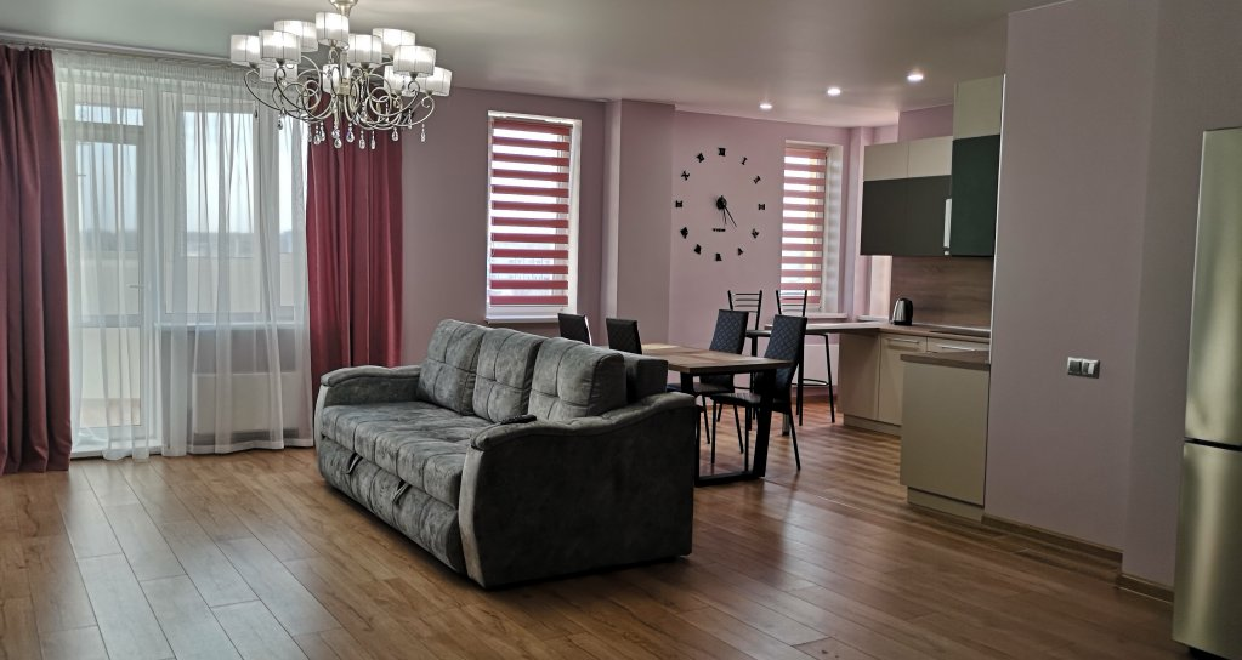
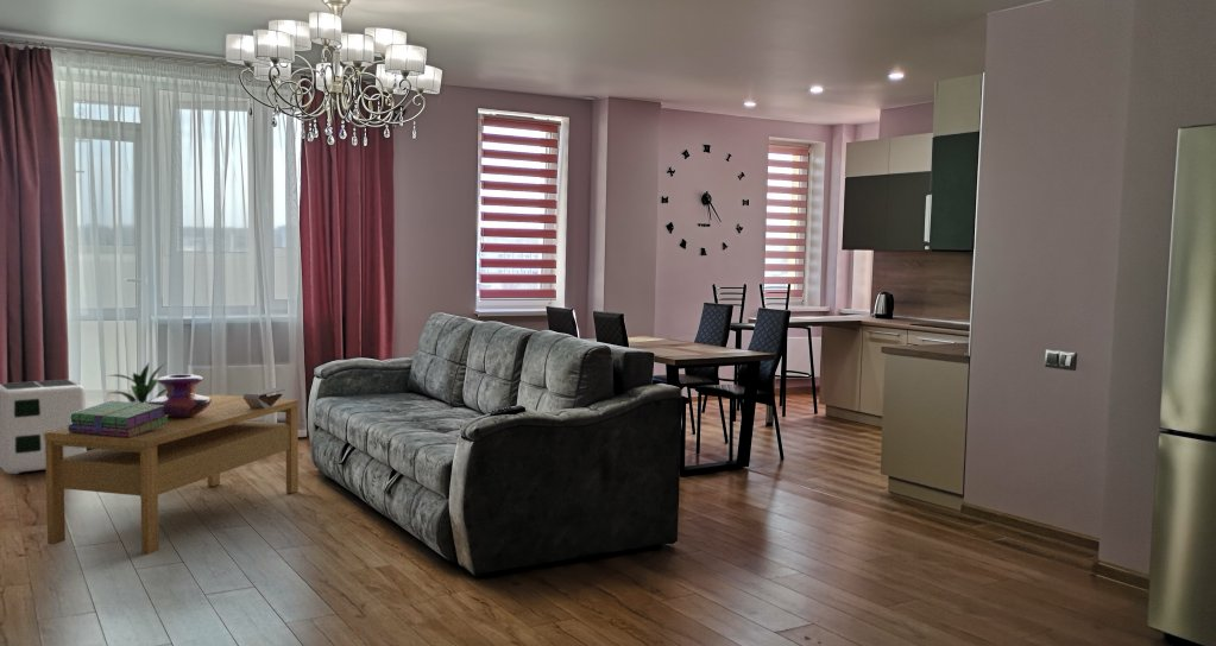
+ decorative bowl [242,387,285,408]
+ air purifier [0,379,88,475]
+ coffee table [44,393,300,556]
+ stack of books [68,400,169,437]
+ indoor plant [106,362,168,404]
+ decorative vase [149,373,212,418]
